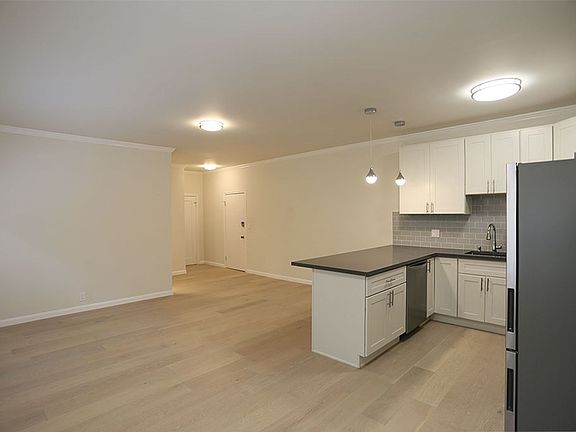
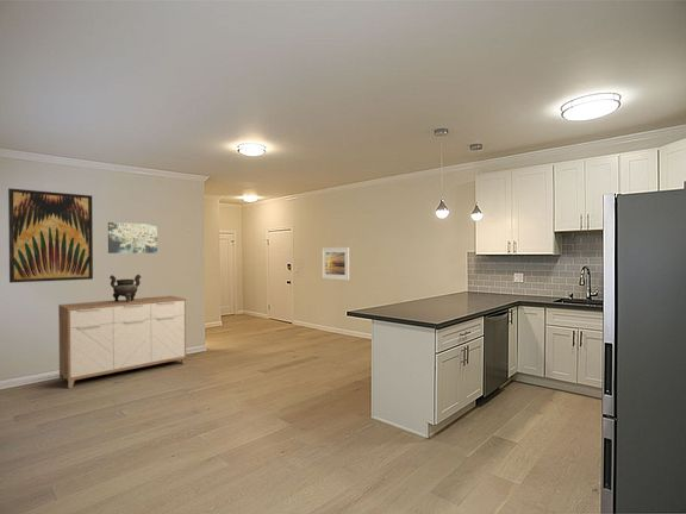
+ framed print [322,246,350,281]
+ wall art [7,187,94,284]
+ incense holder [108,274,142,302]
+ wall art [107,221,158,255]
+ sideboard [57,295,187,389]
